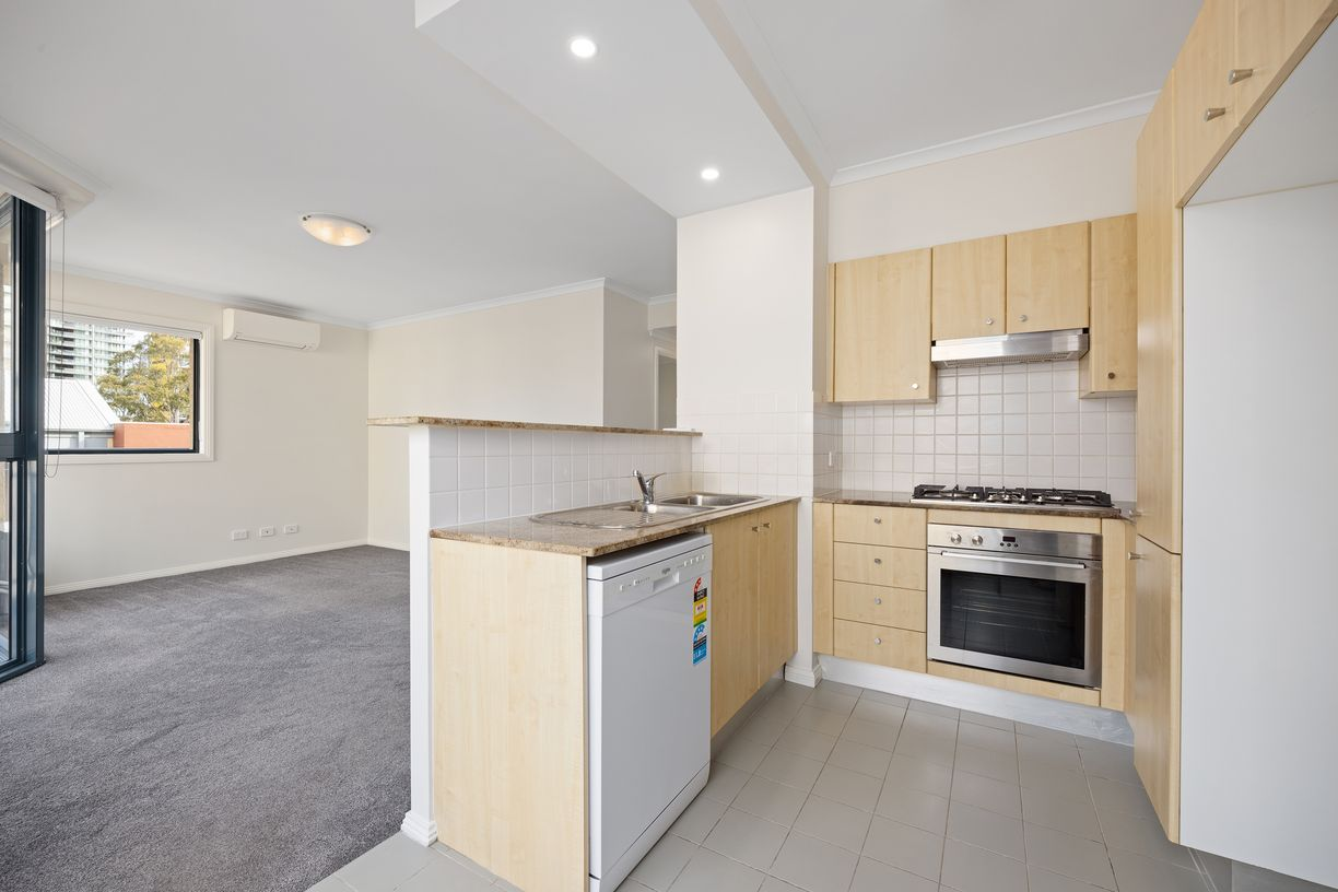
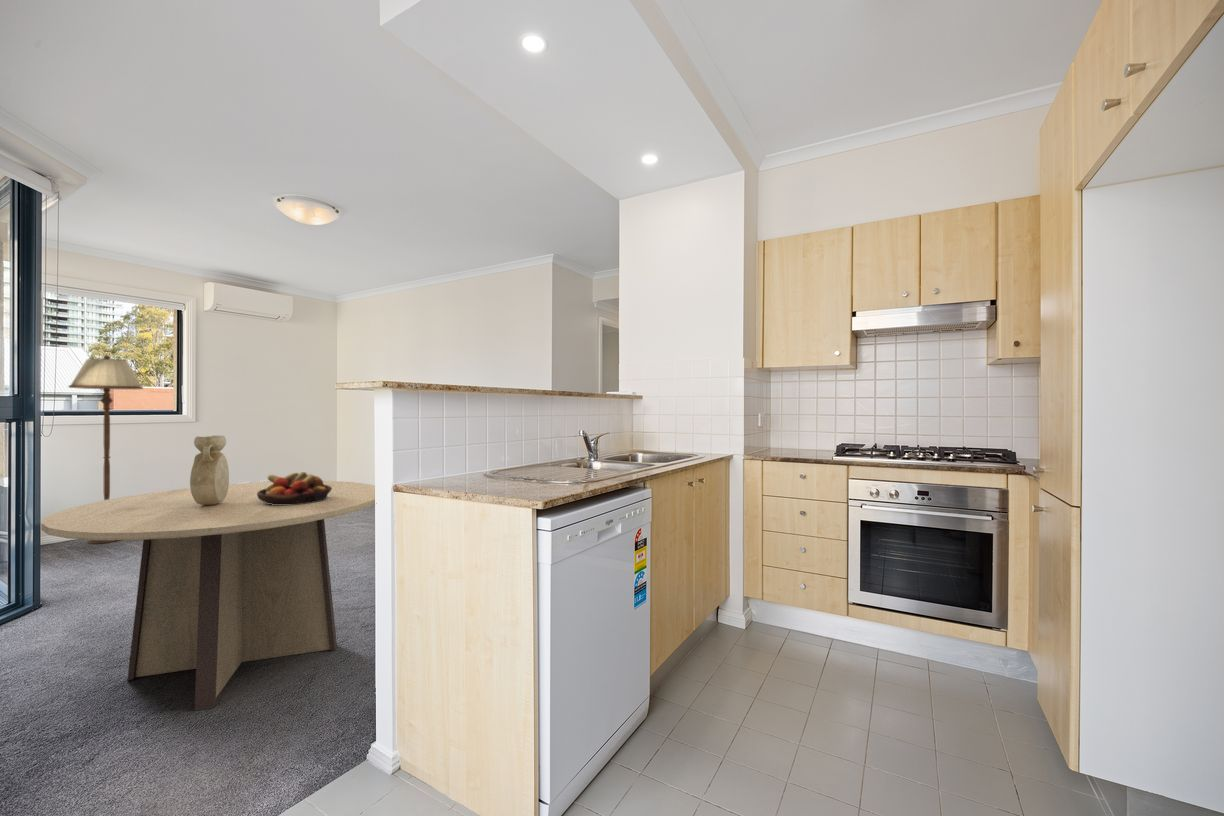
+ floor lamp [68,354,144,545]
+ dining table [40,480,376,712]
+ vase [189,435,230,505]
+ fruit bowl [257,471,332,505]
